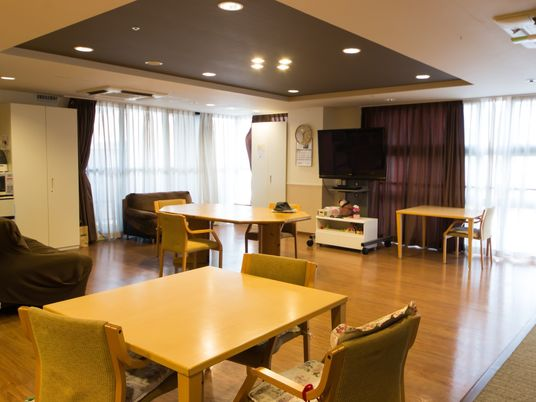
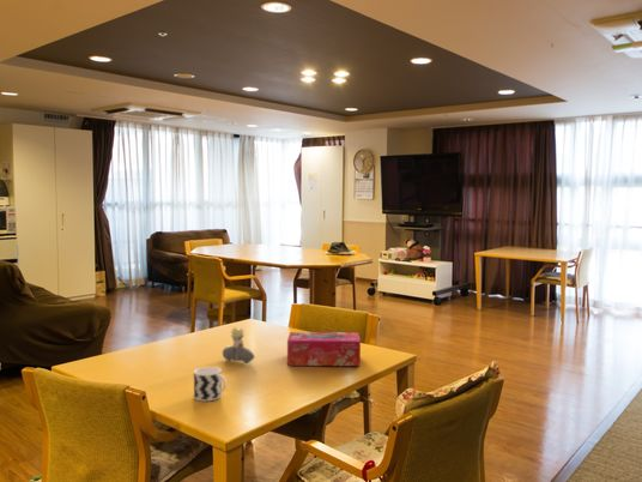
+ cup [193,366,228,403]
+ bust sculpture [222,326,255,364]
+ tissue box [286,331,362,367]
